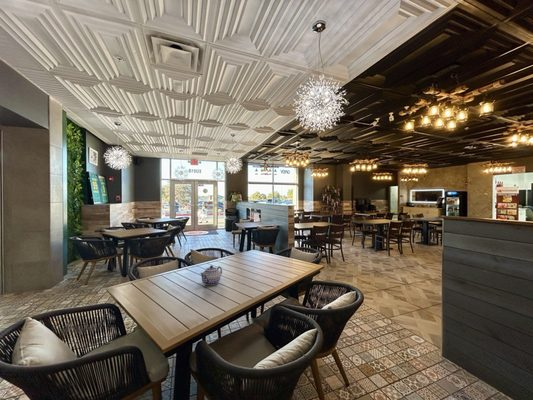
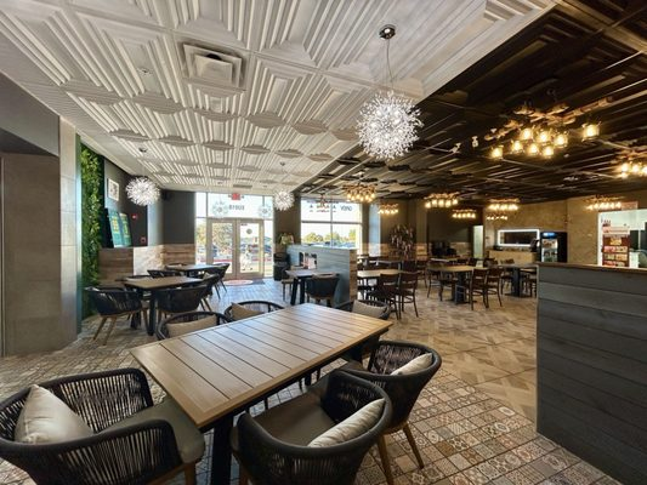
- teapot [199,264,223,286]
